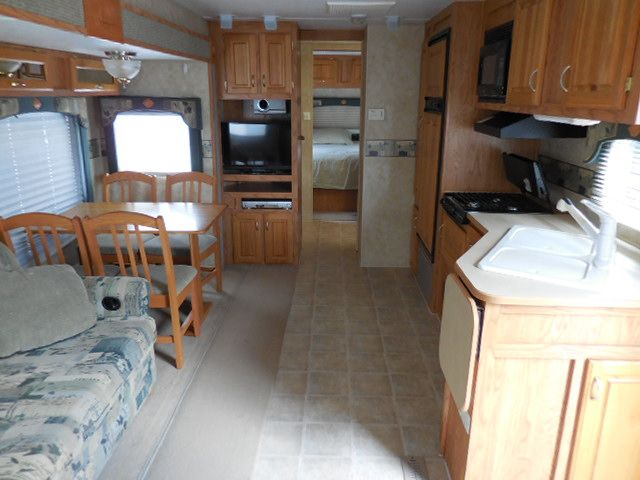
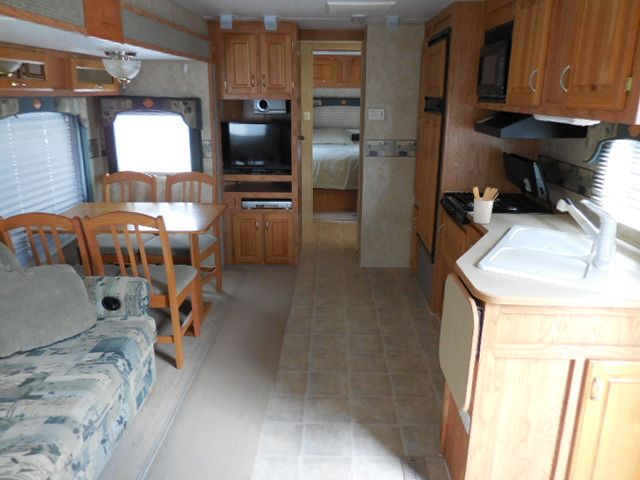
+ utensil holder [472,186,499,225]
